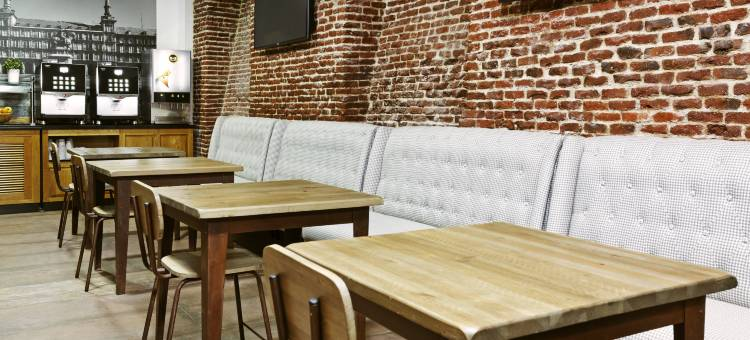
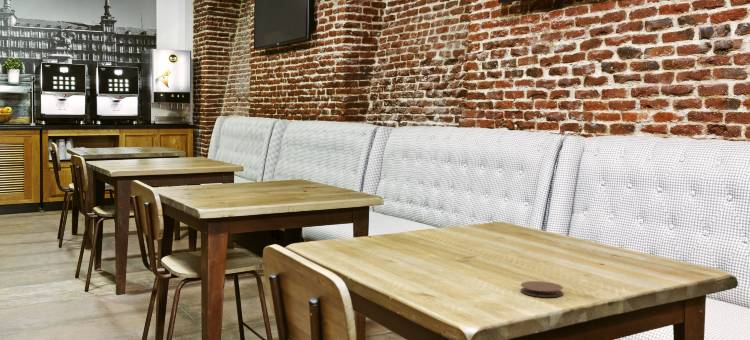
+ coaster [519,280,564,298]
